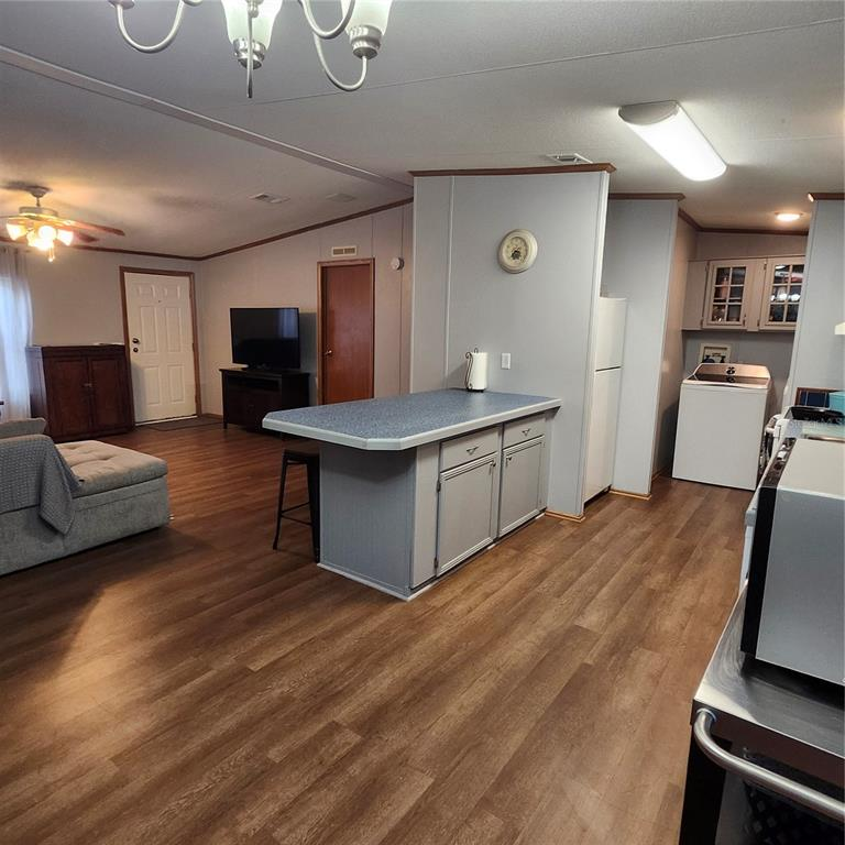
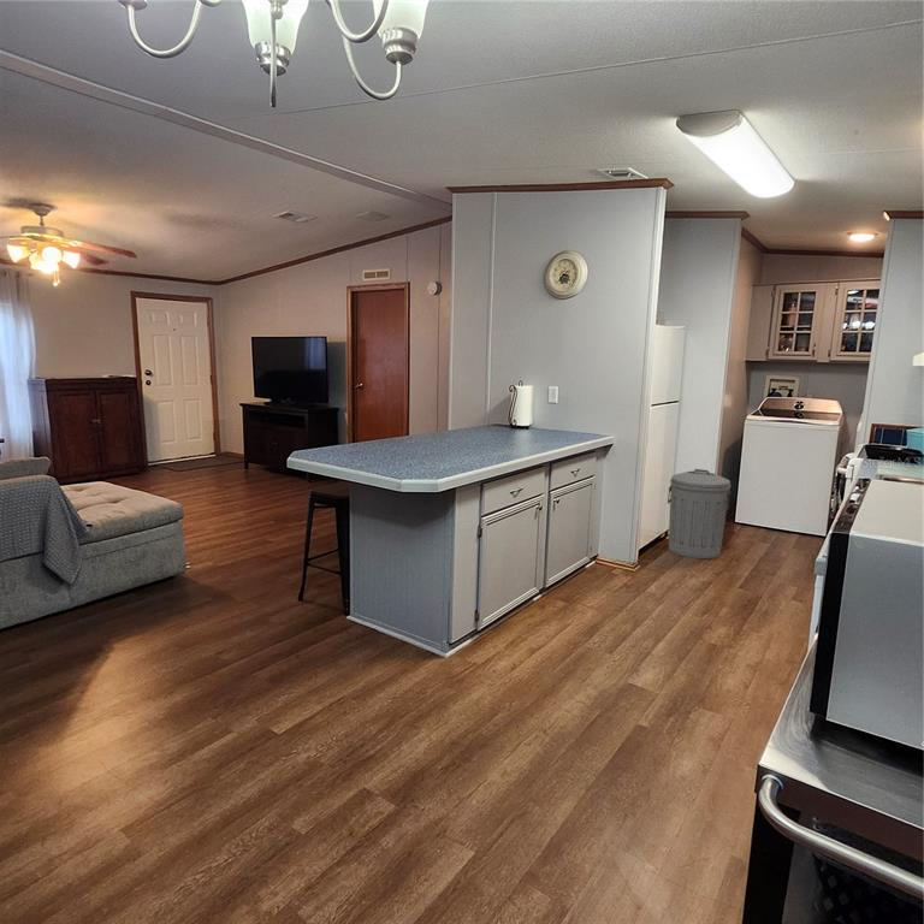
+ trash can [667,468,732,559]
